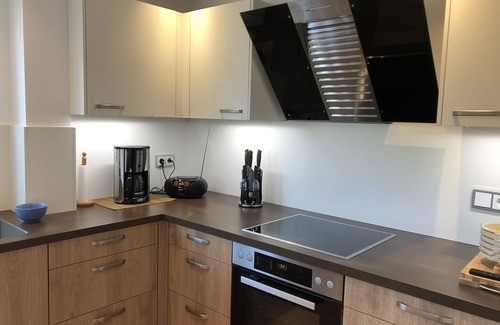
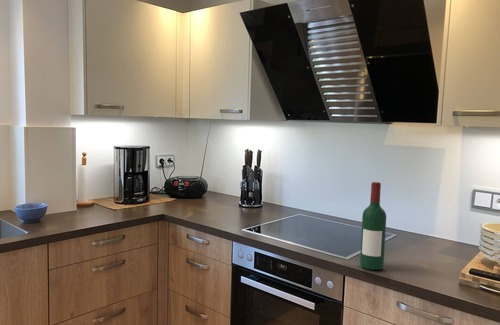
+ wine bottle [359,181,387,271]
